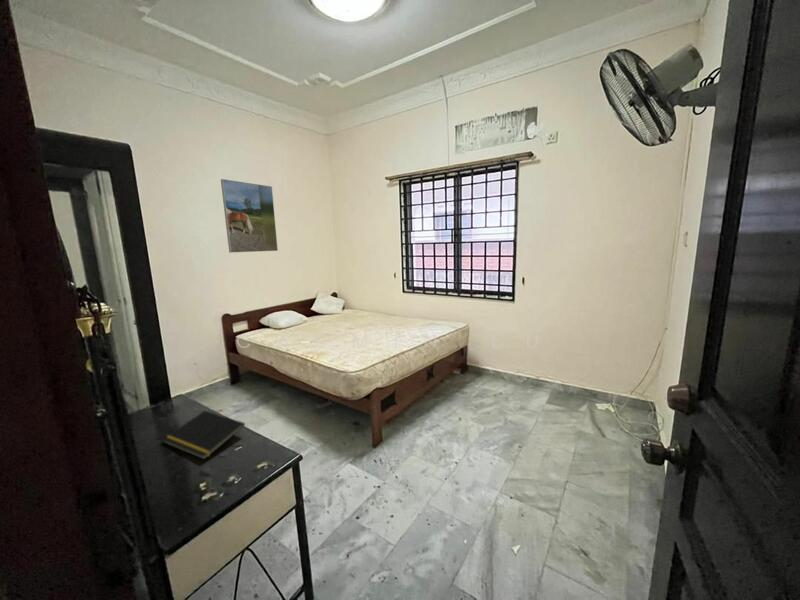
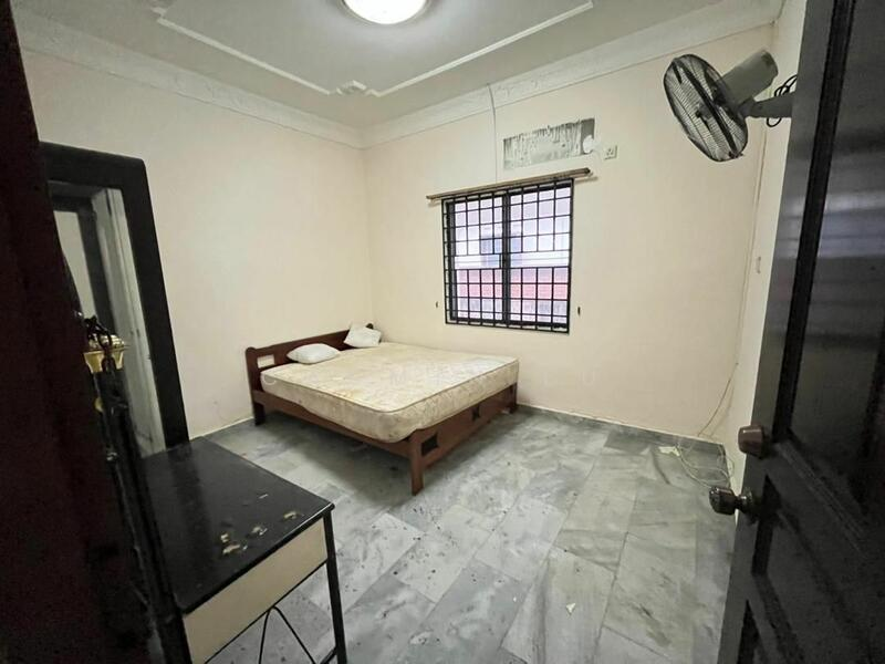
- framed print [220,178,279,254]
- notepad [162,409,246,461]
